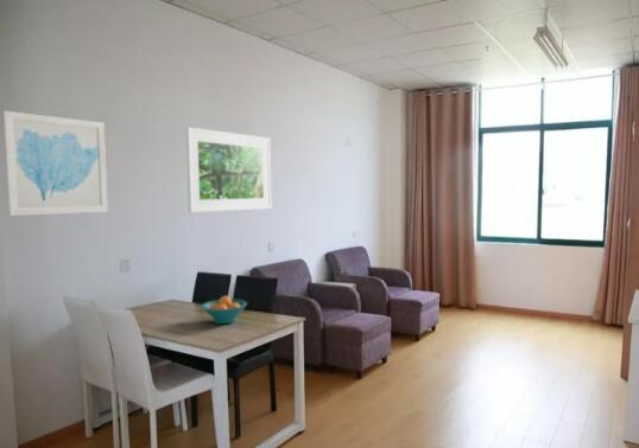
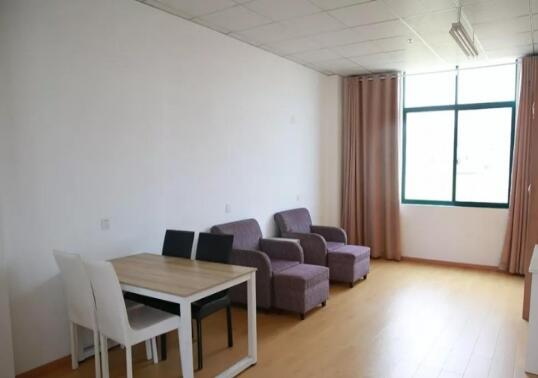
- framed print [185,126,272,215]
- wall art [2,110,109,217]
- fruit bowl [201,295,248,325]
